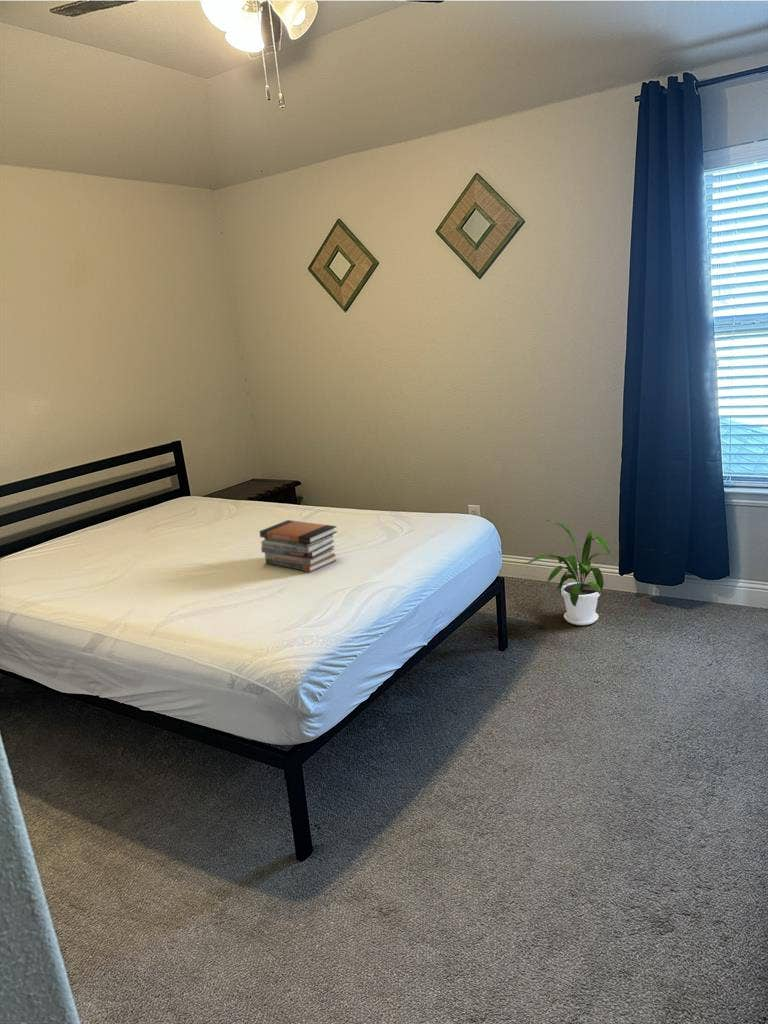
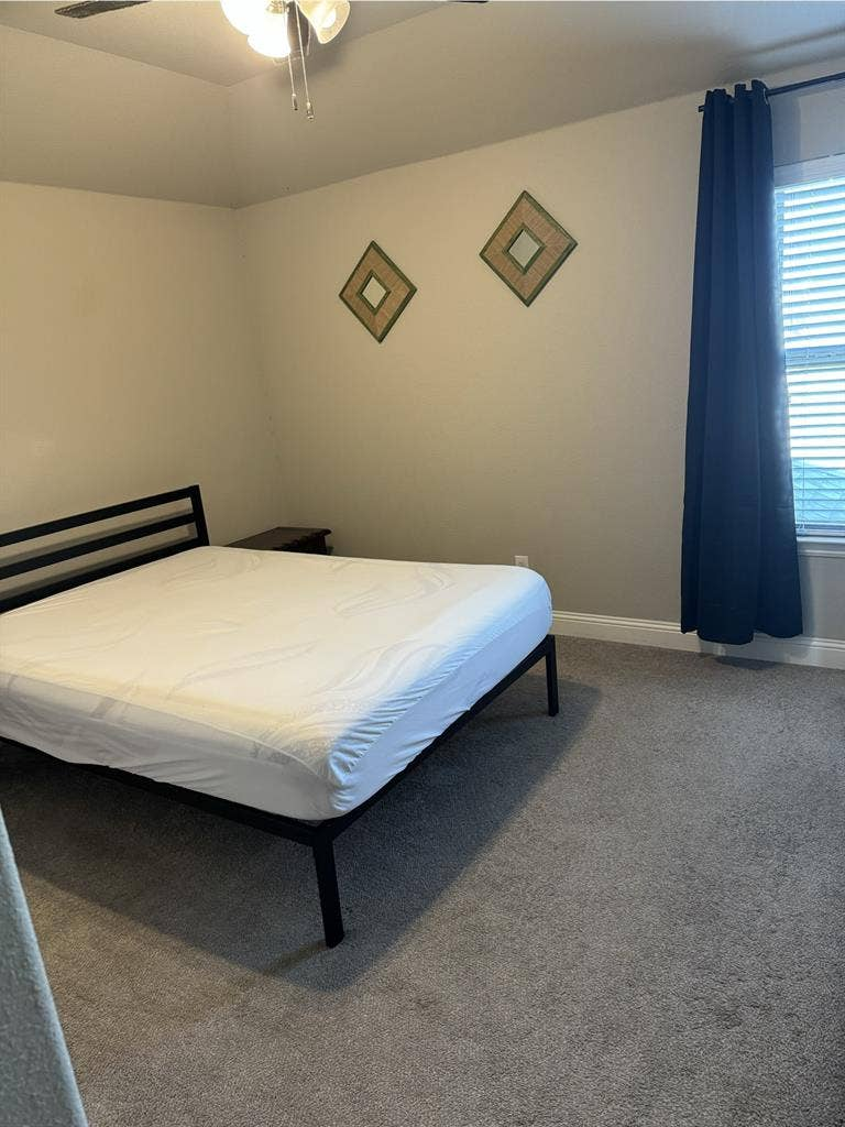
- house plant [524,519,611,626]
- book stack [258,519,338,573]
